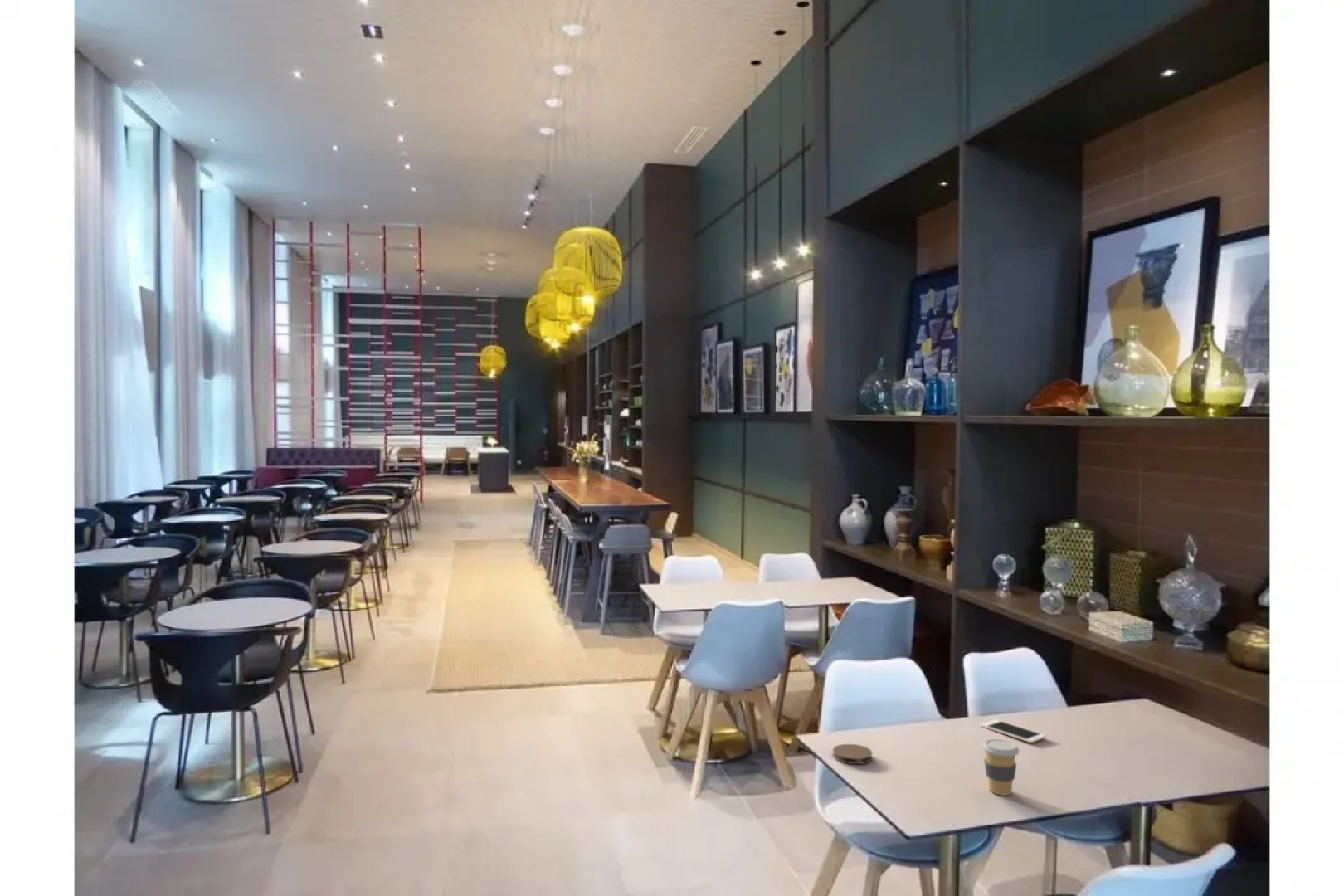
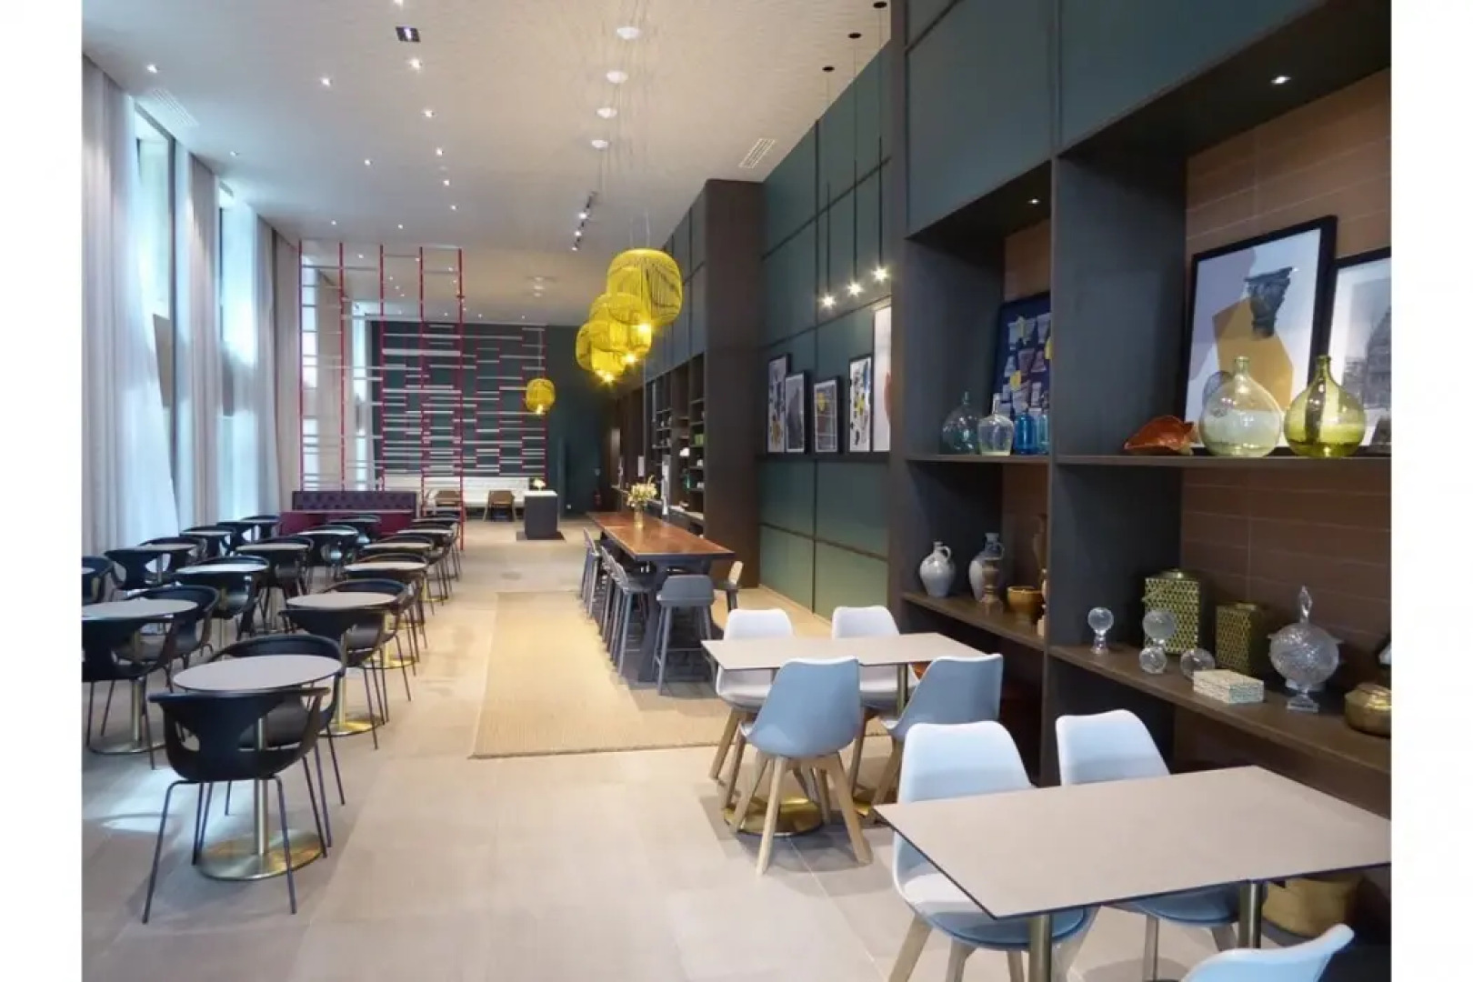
- cell phone [979,718,1047,743]
- coffee cup [981,738,1020,796]
- coaster [832,743,874,765]
